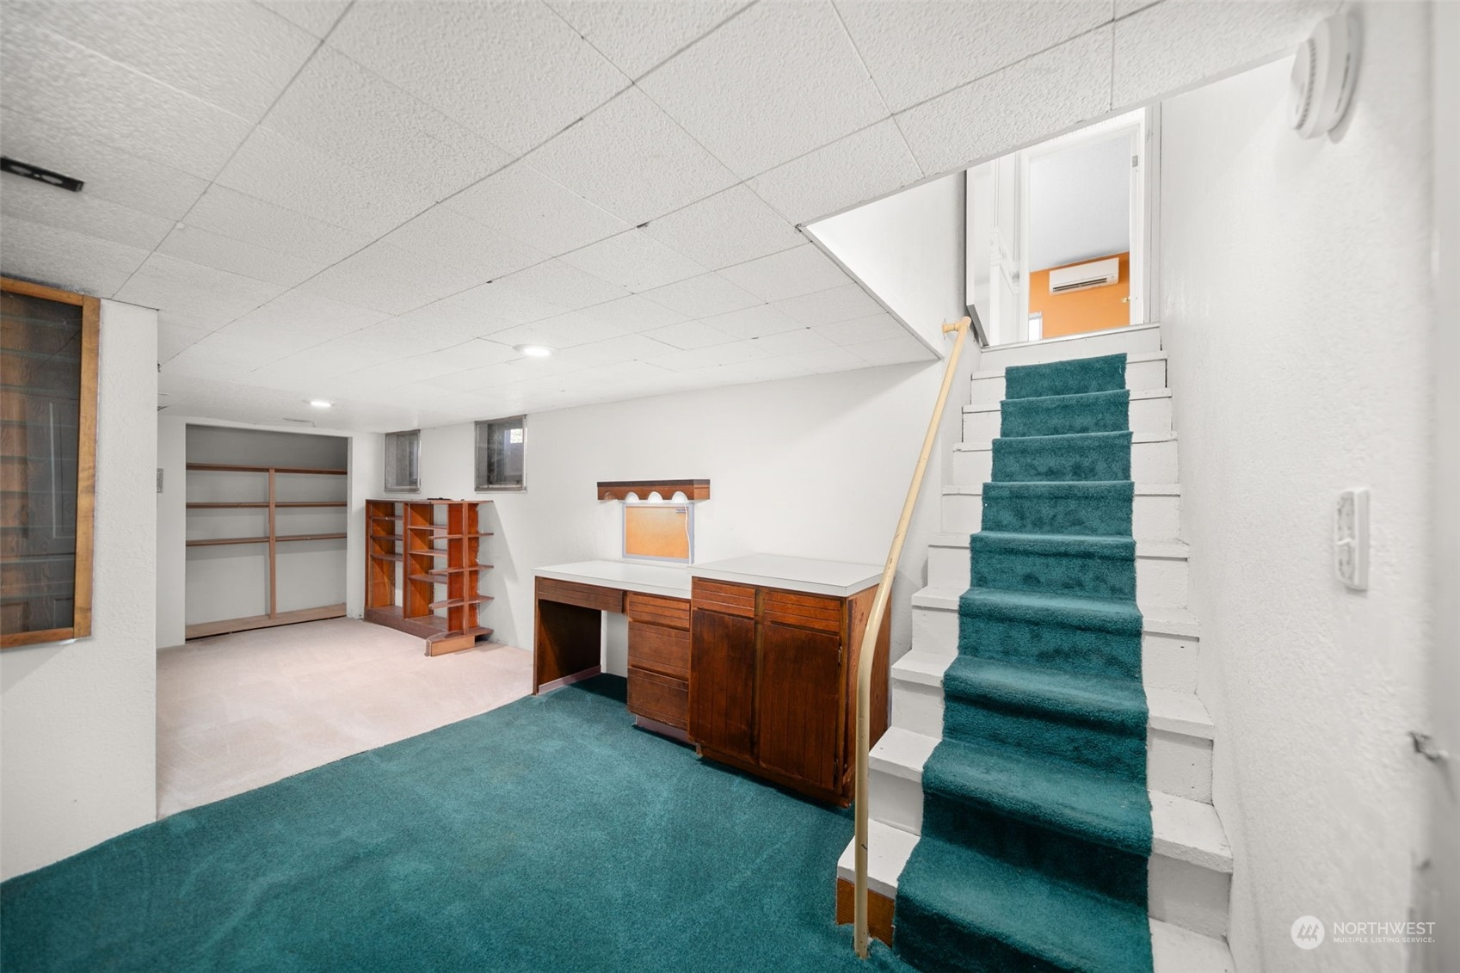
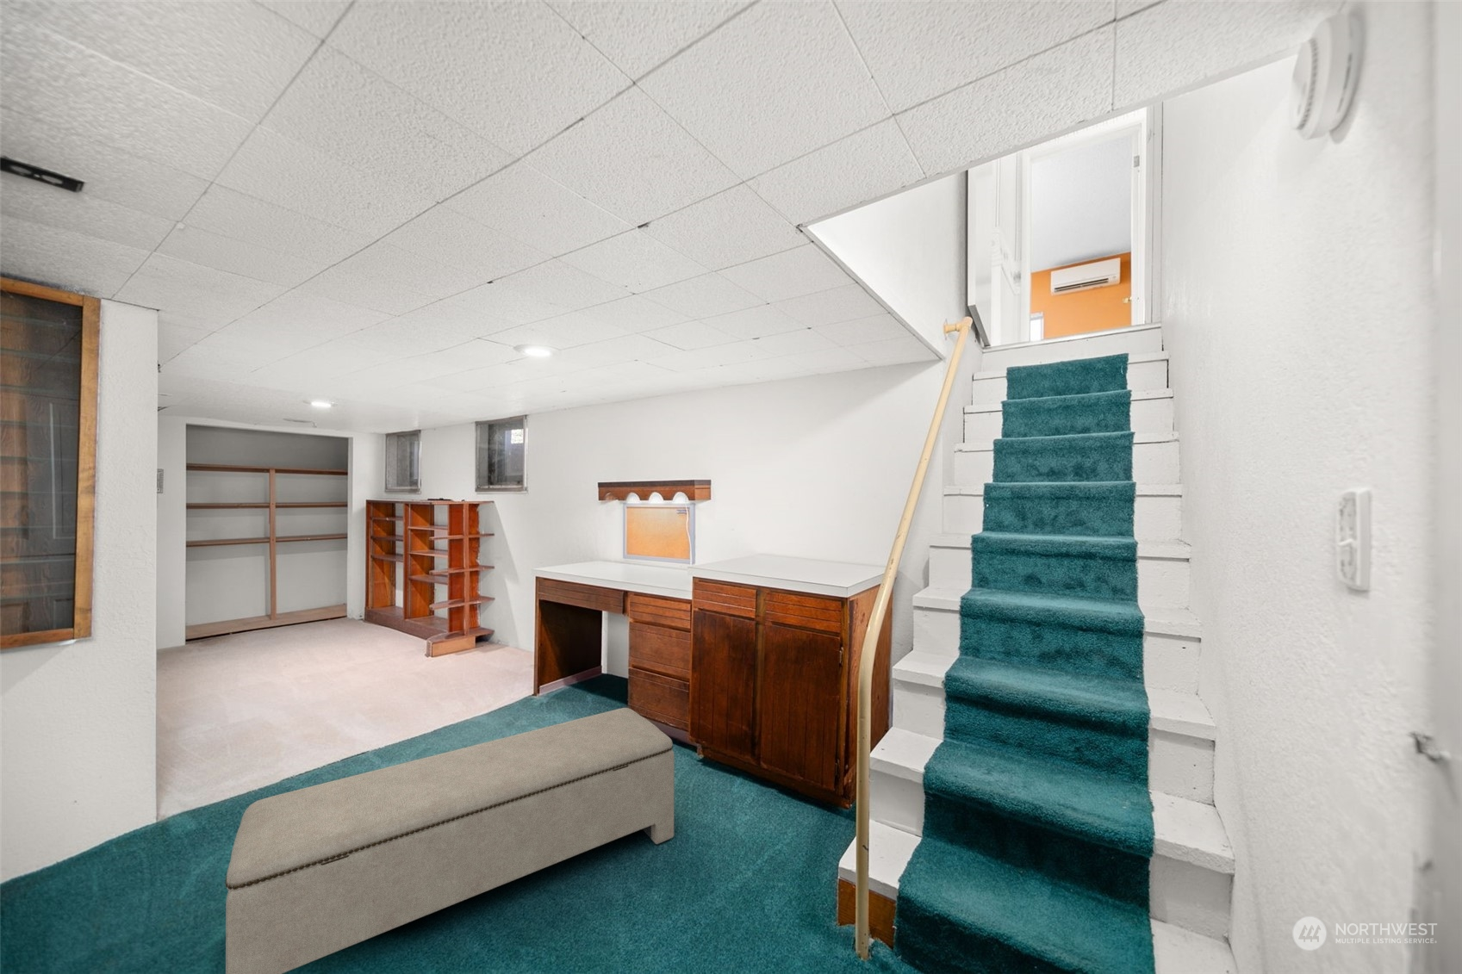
+ bench [224,707,675,974]
